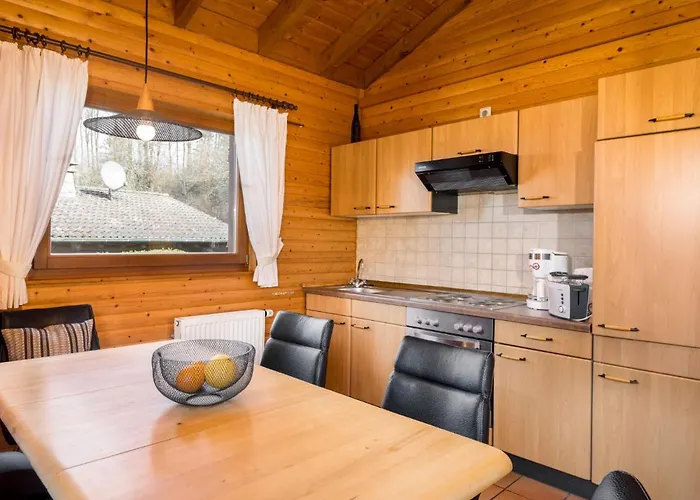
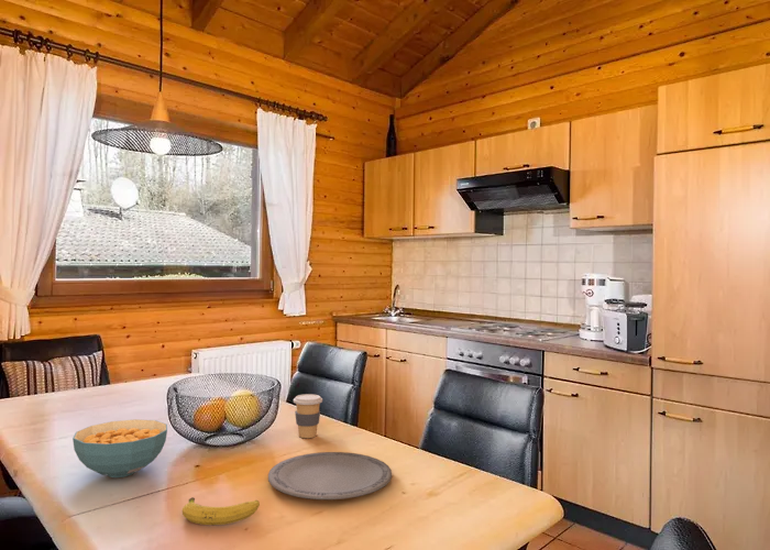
+ fruit [182,496,261,526]
+ cereal bowl [72,418,168,479]
+ coffee cup [293,393,323,439]
+ plate [267,451,393,501]
